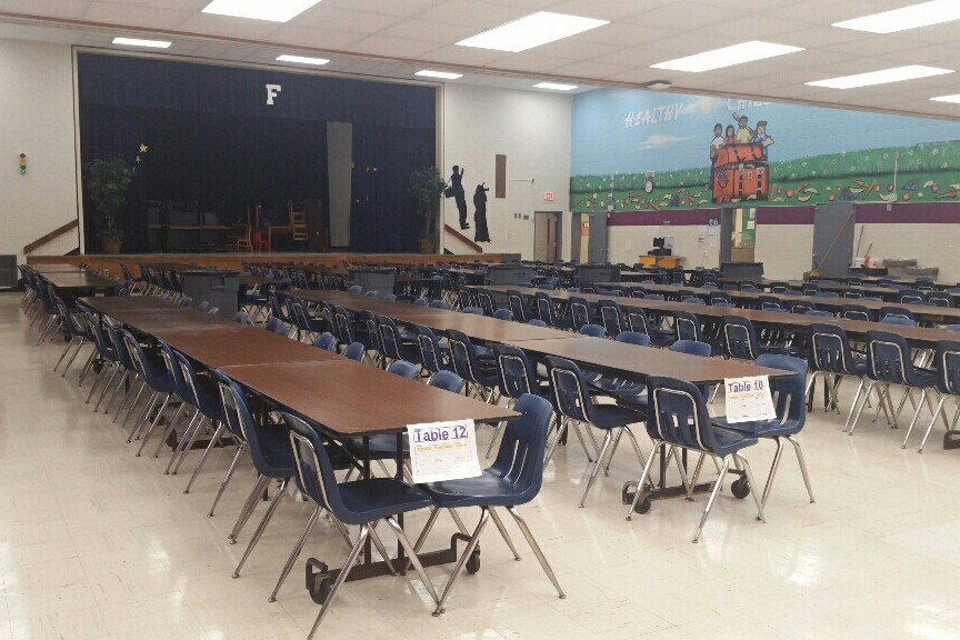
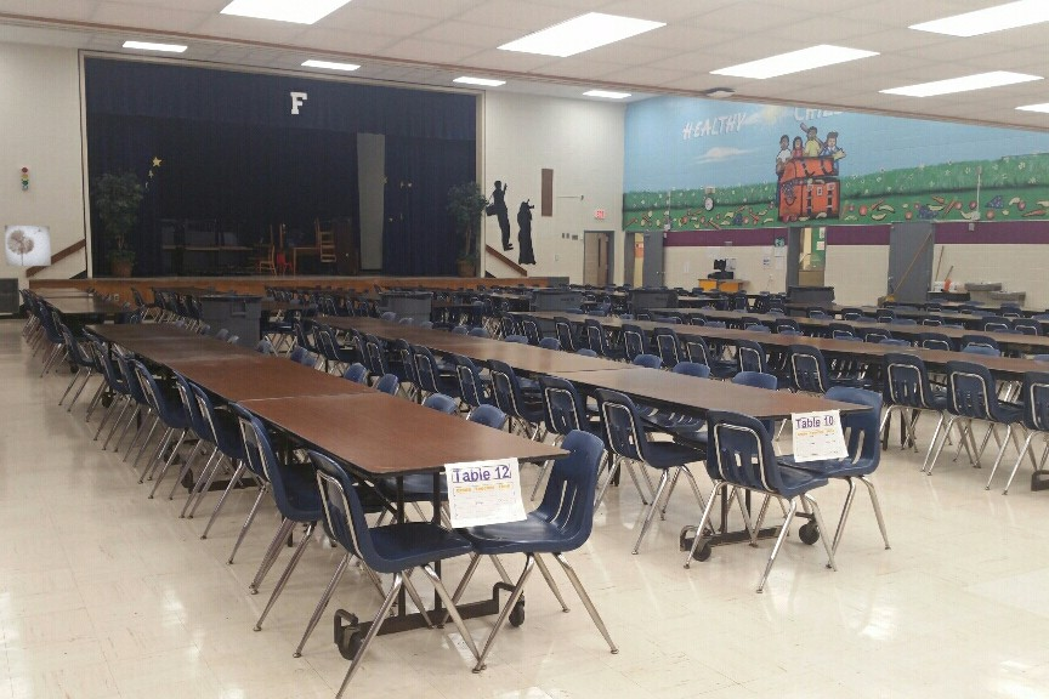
+ wall art [4,225,52,267]
